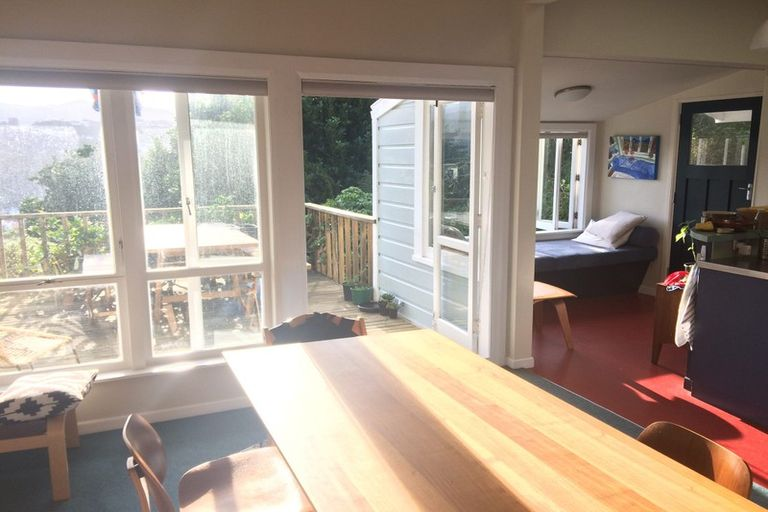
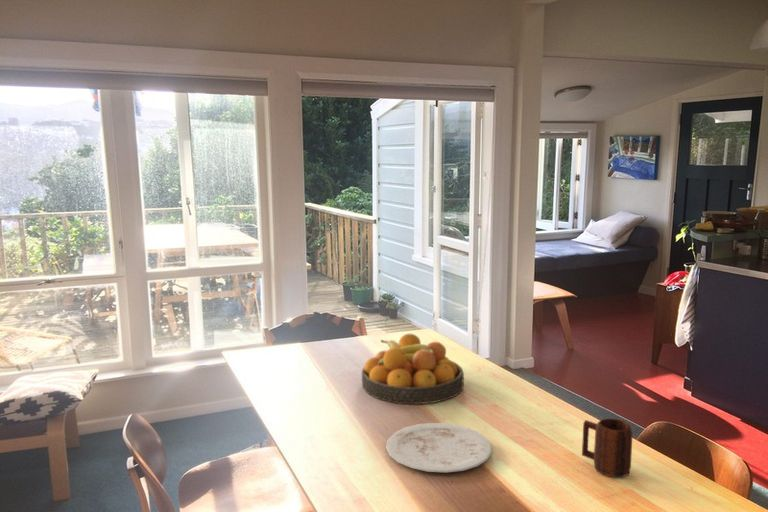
+ plate [385,422,493,473]
+ mug [581,418,633,478]
+ fruit bowl [361,333,465,405]
